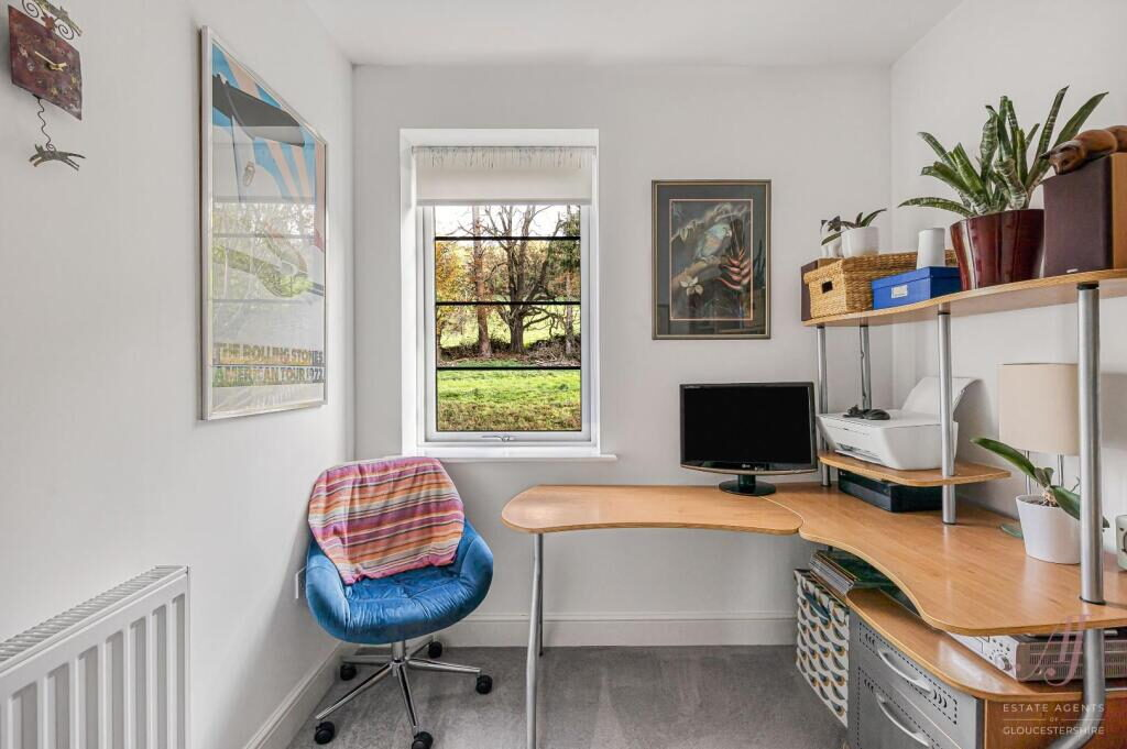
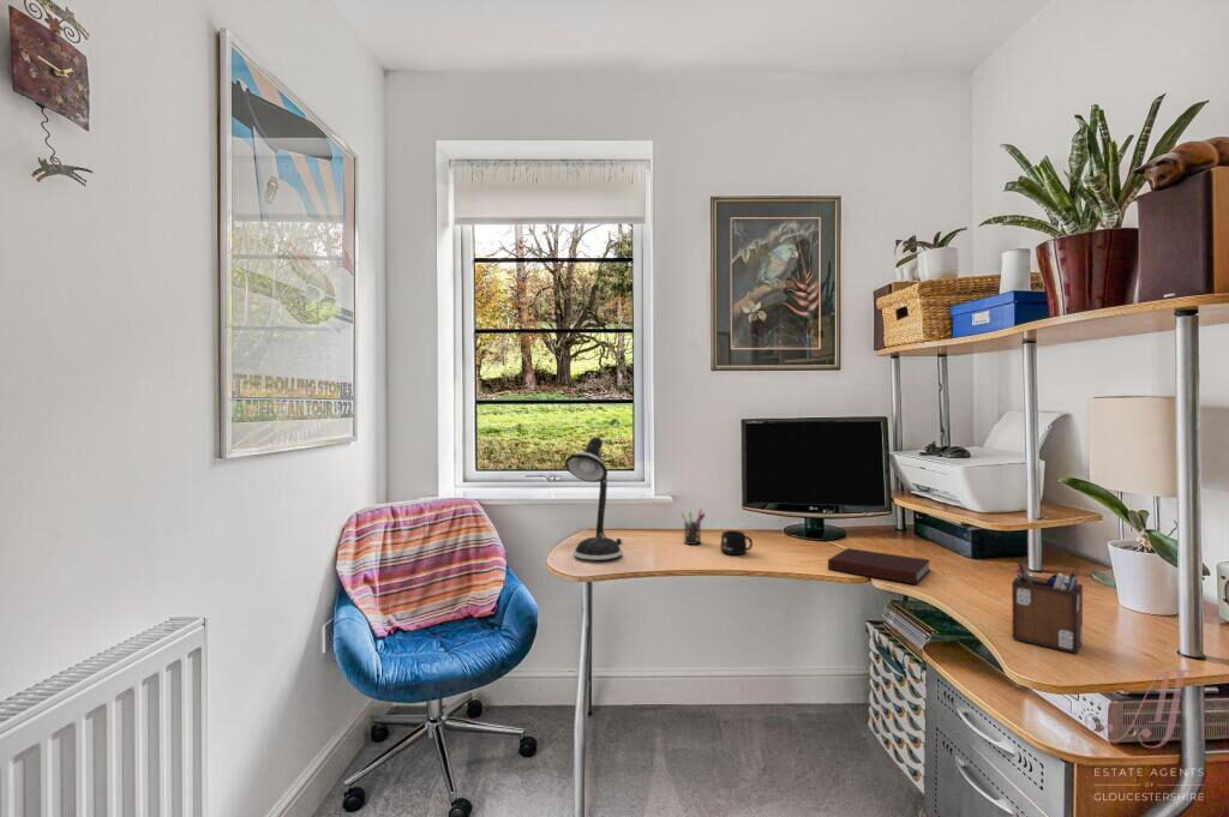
+ mug [720,529,754,555]
+ desk organizer [1011,558,1084,654]
+ notebook [827,547,931,585]
+ desk lamp [564,435,624,560]
+ pen holder [679,507,707,546]
